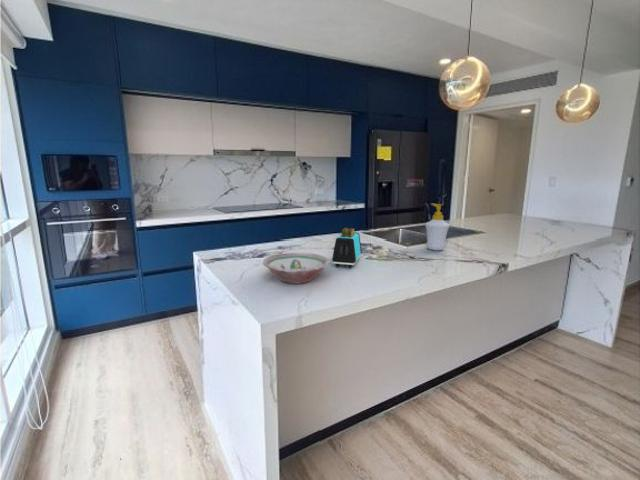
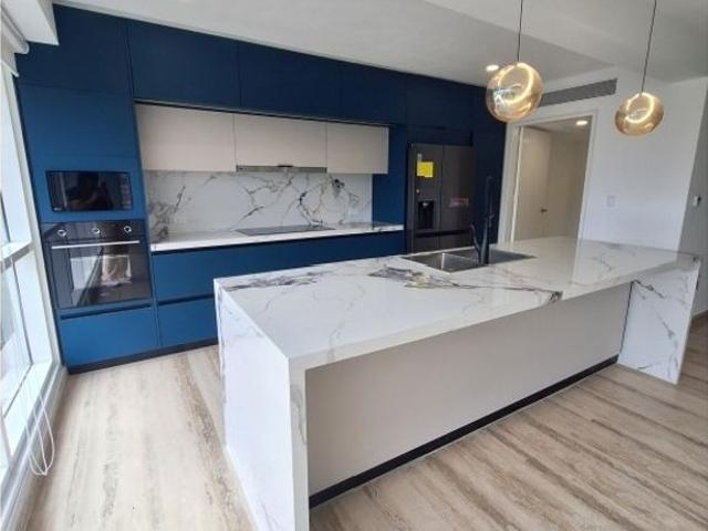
- soap bottle [424,203,451,252]
- bowl [262,252,331,285]
- toaster [331,227,363,269]
